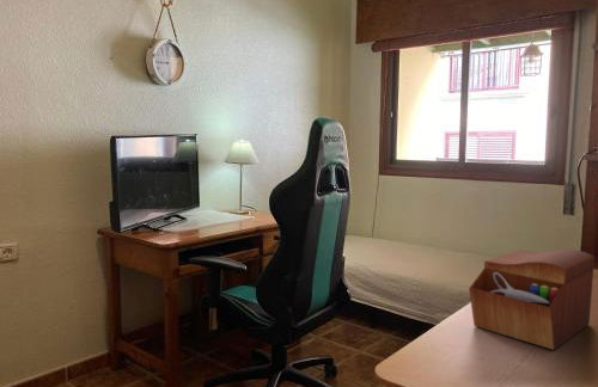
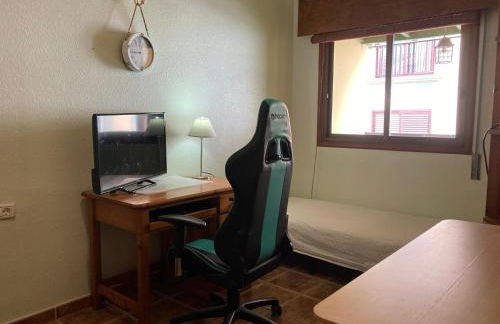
- sewing box [468,248,596,351]
